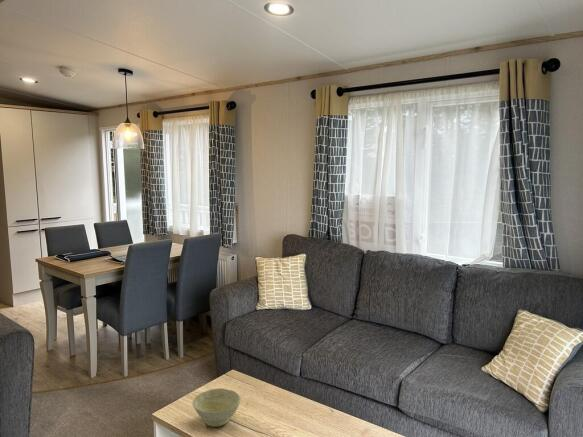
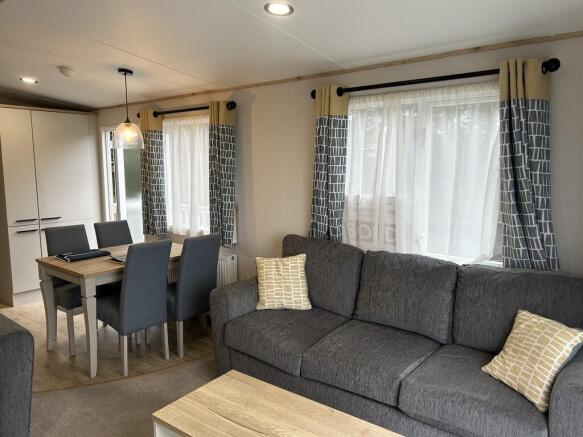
- bowl [192,388,242,428]
